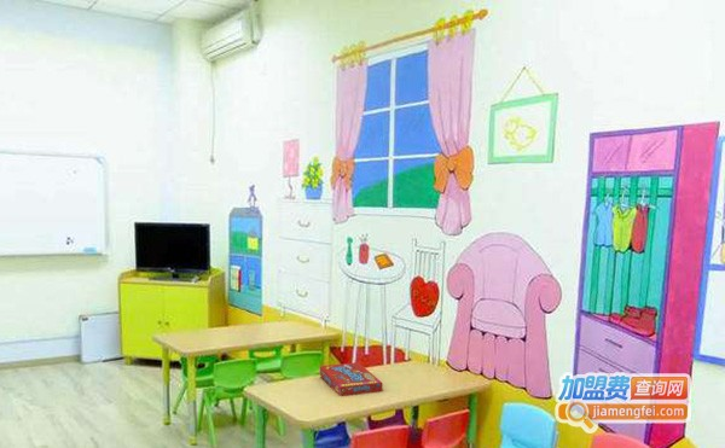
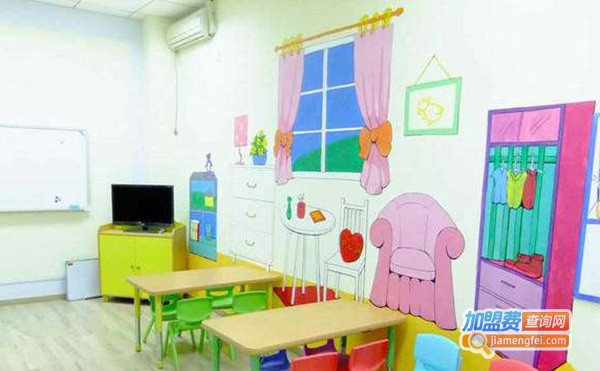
- snack box [319,361,384,397]
